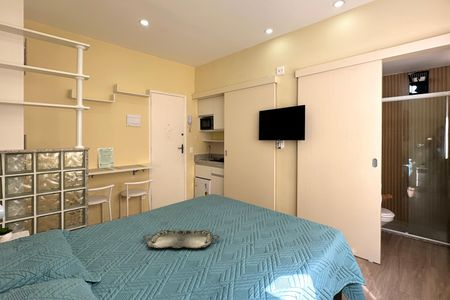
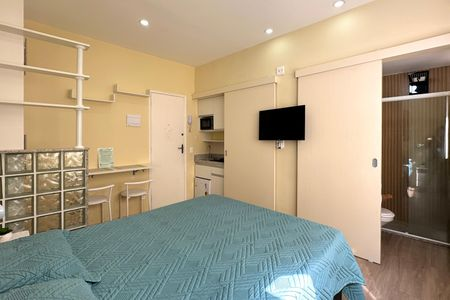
- serving tray [142,229,221,249]
